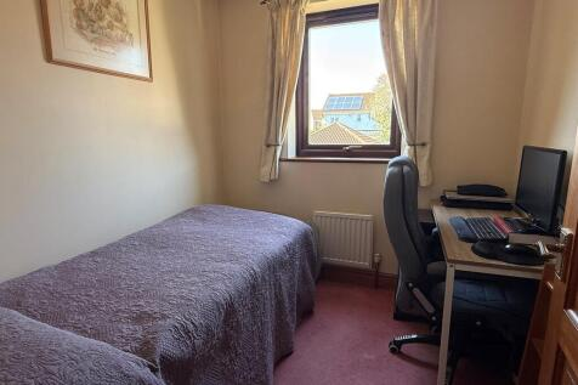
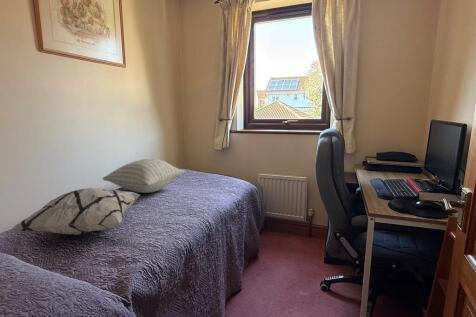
+ pillow [102,158,186,194]
+ decorative pillow [9,187,141,236]
